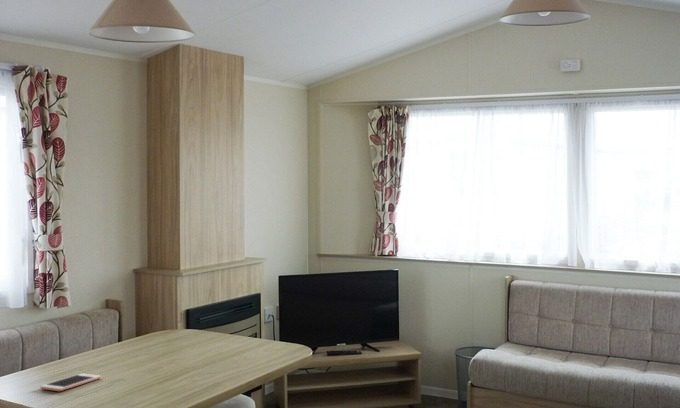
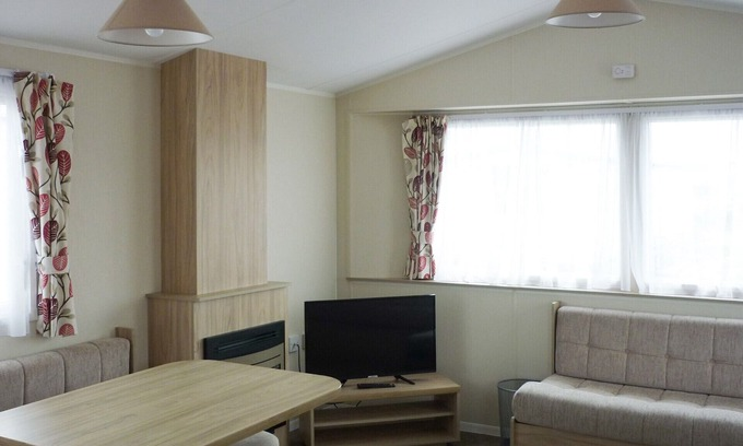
- cell phone [40,373,102,392]
